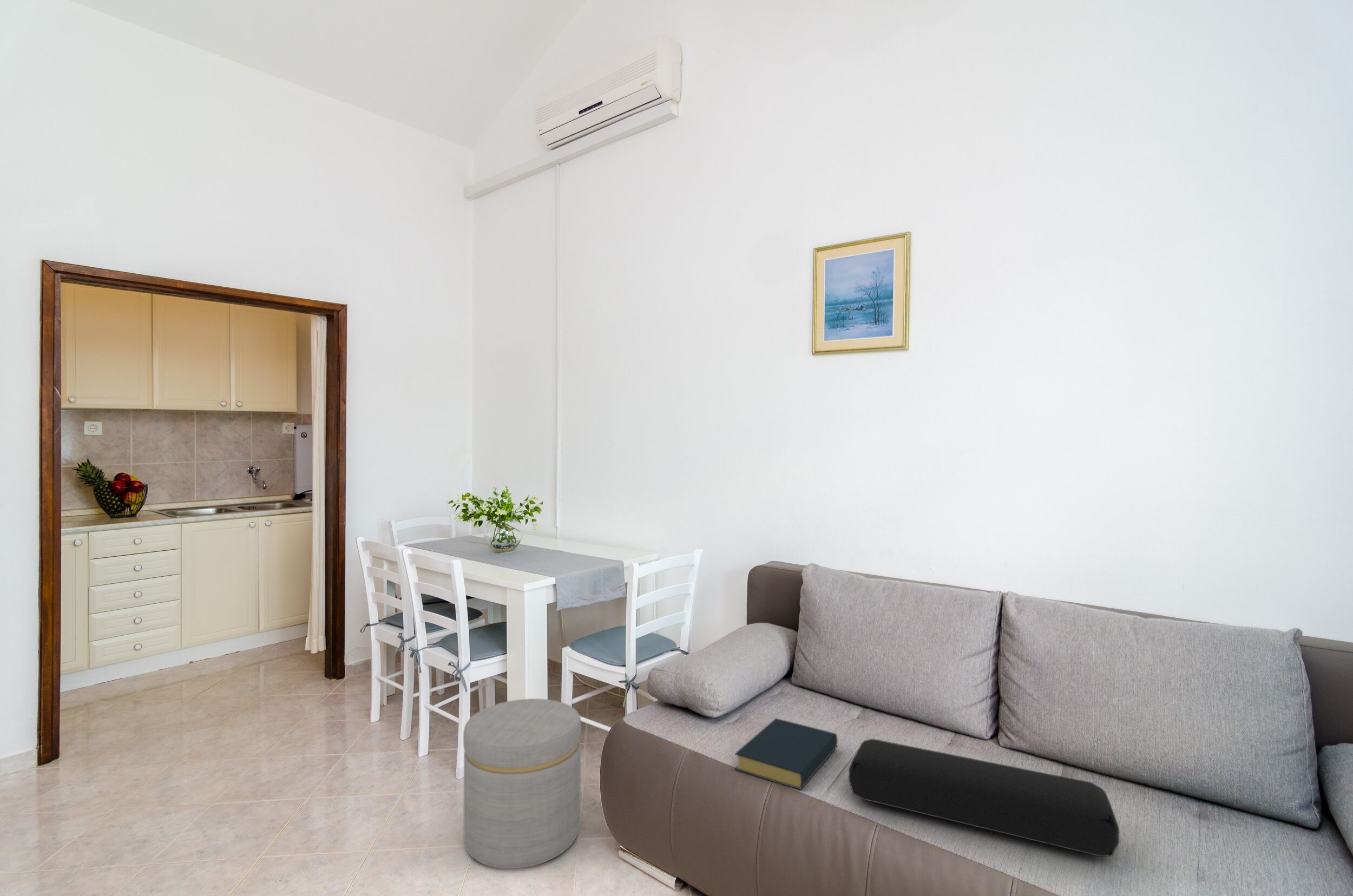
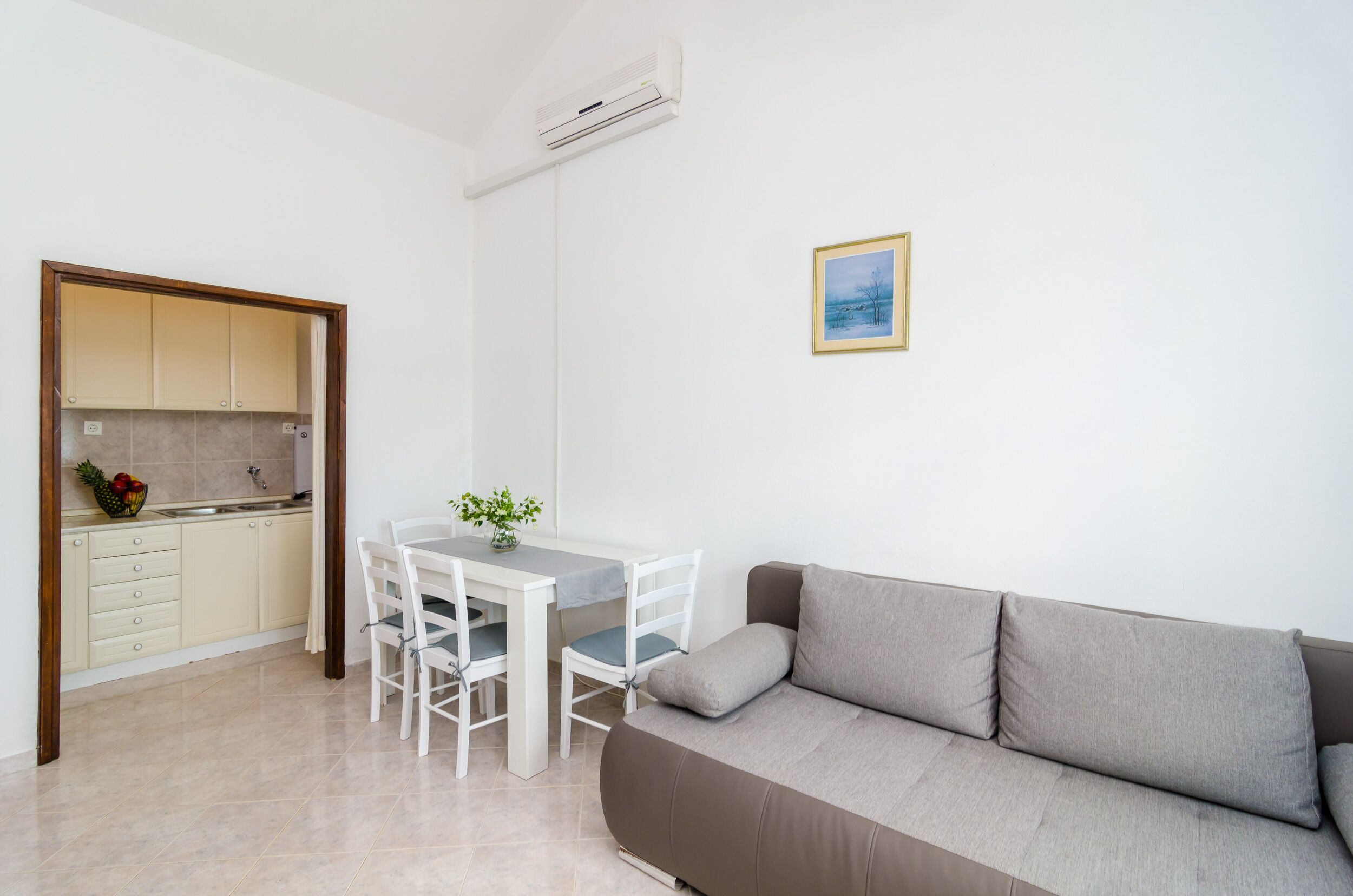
- hardback book [734,718,838,790]
- ottoman [463,698,582,869]
- cushion [848,738,1120,857]
